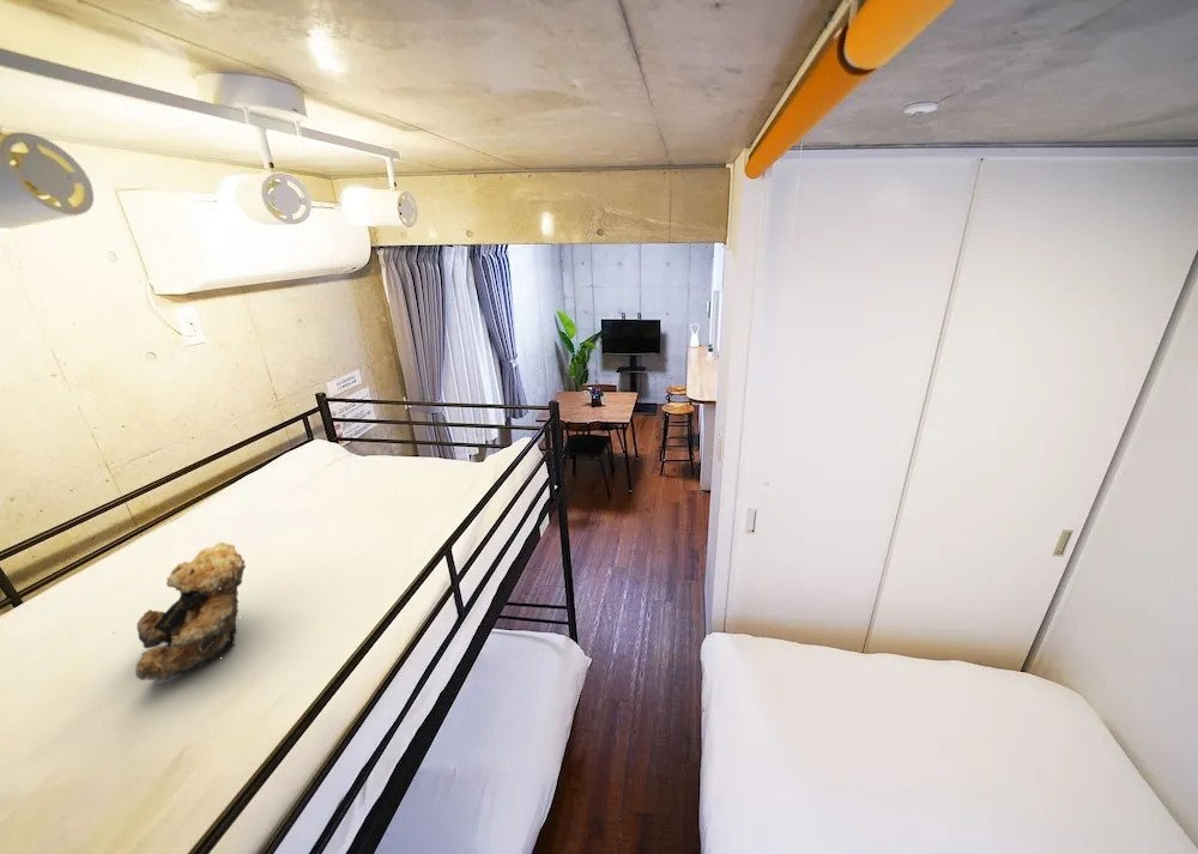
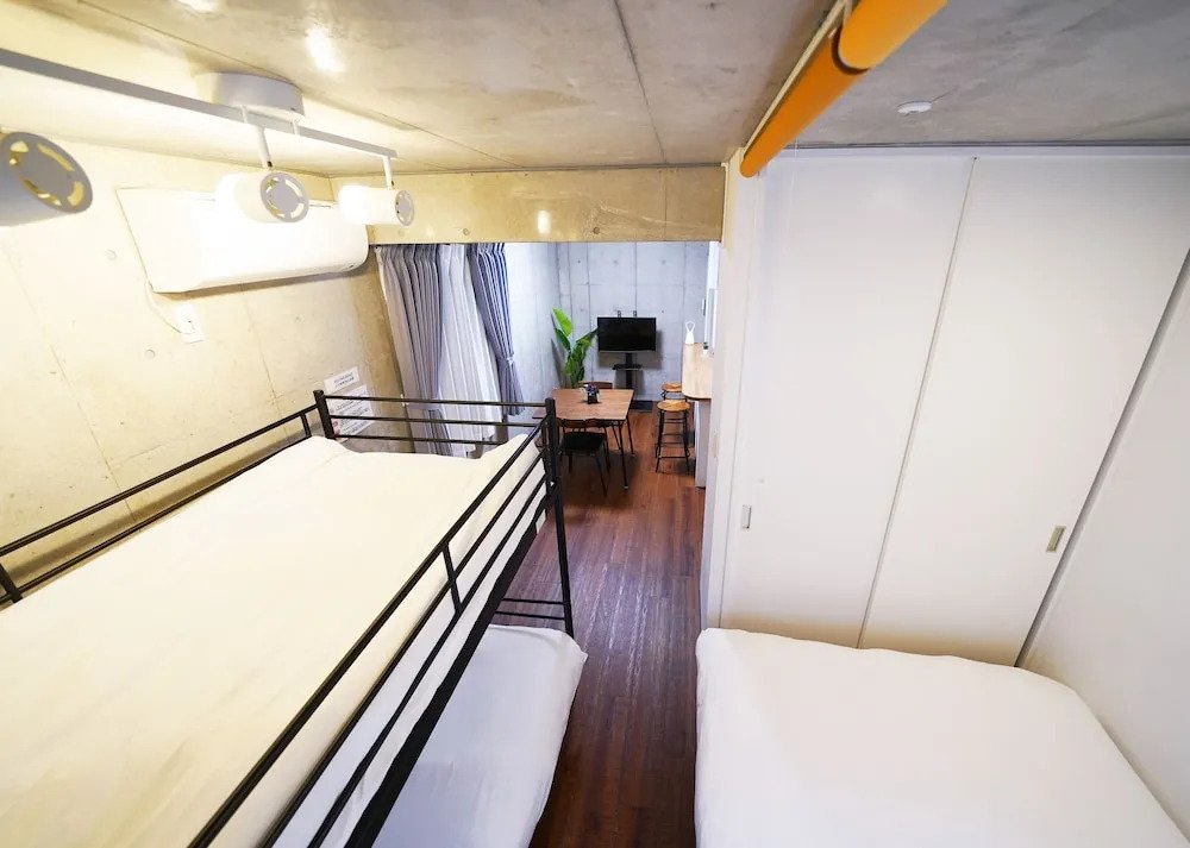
- teddy bear [111,541,247,685]
